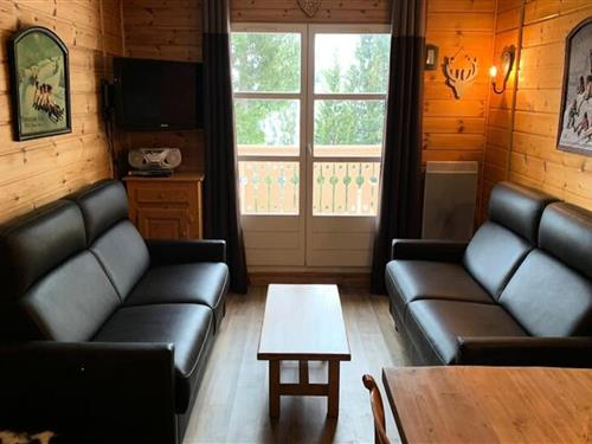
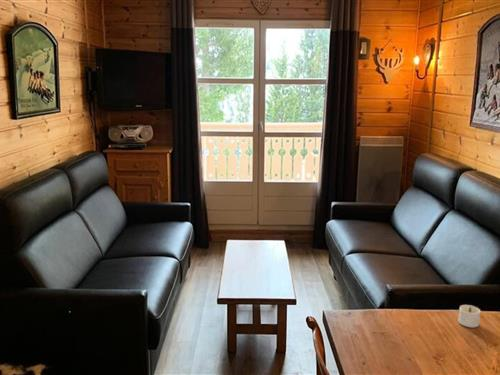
+ candle [457,304,482,329]
